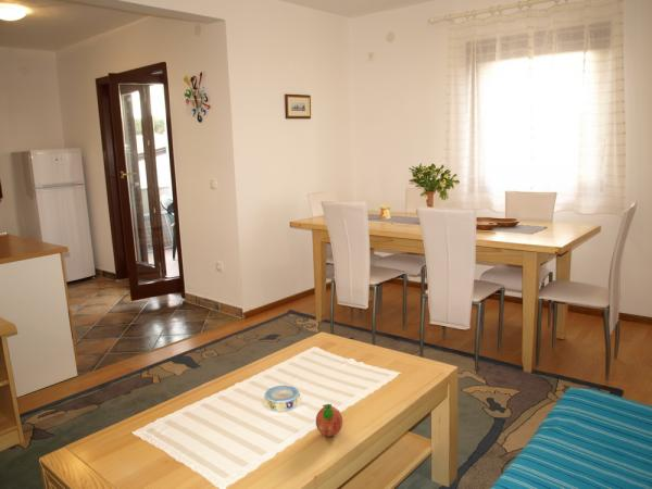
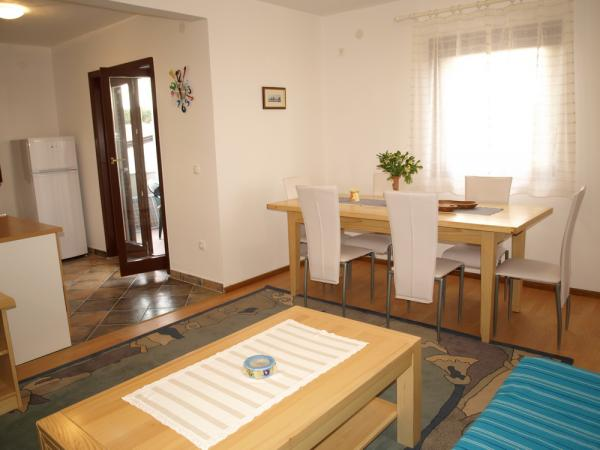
- fruit [315,403,343,437]
